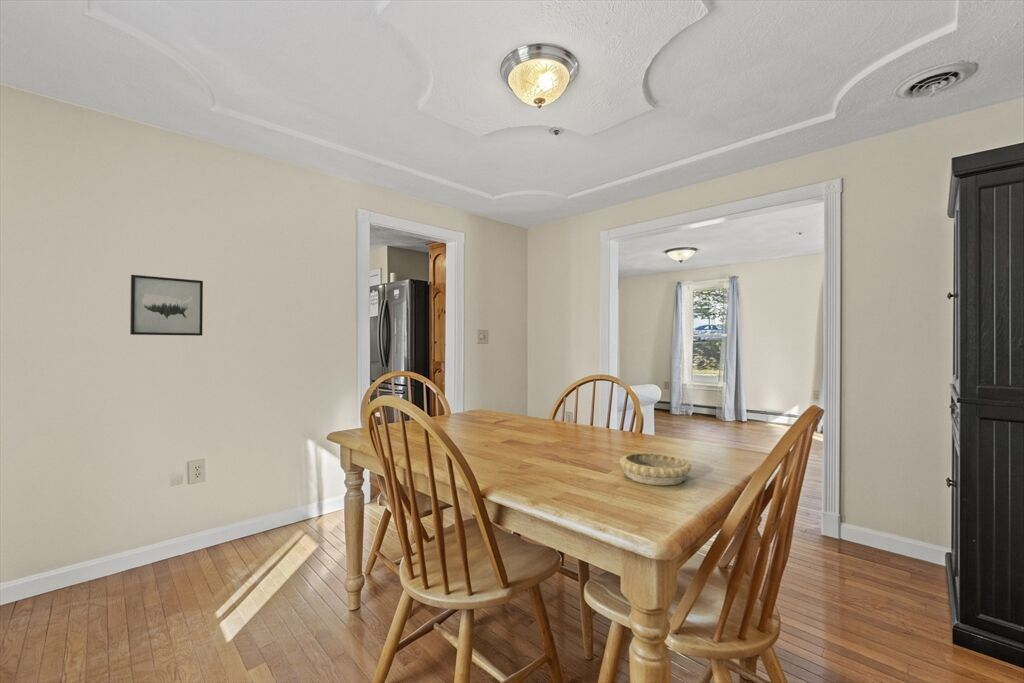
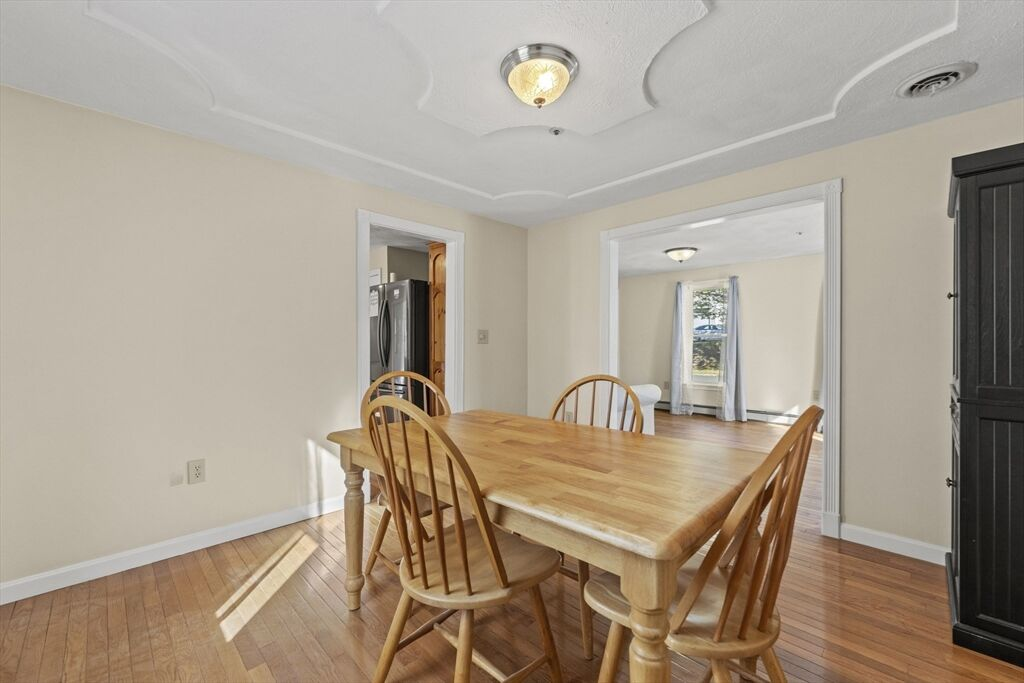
- decorative bowl [619,452,692,486]
- wall art [129,274,204,337]
